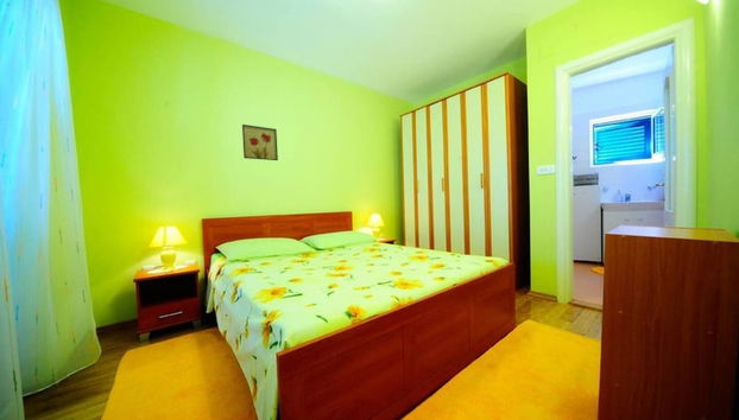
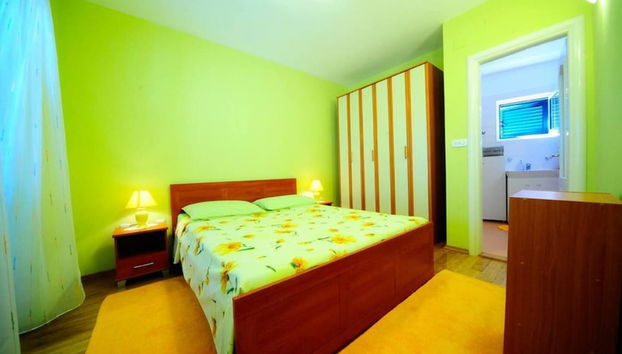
- wall art [241,123,279,161]
